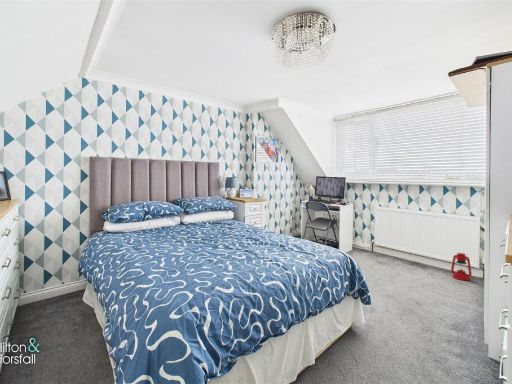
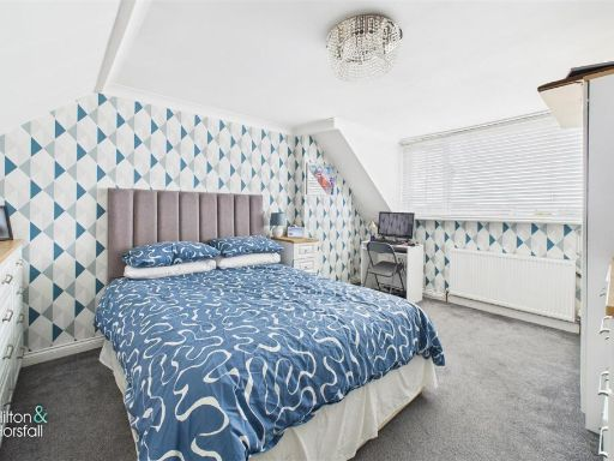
- lantern [450,252,473,281]
